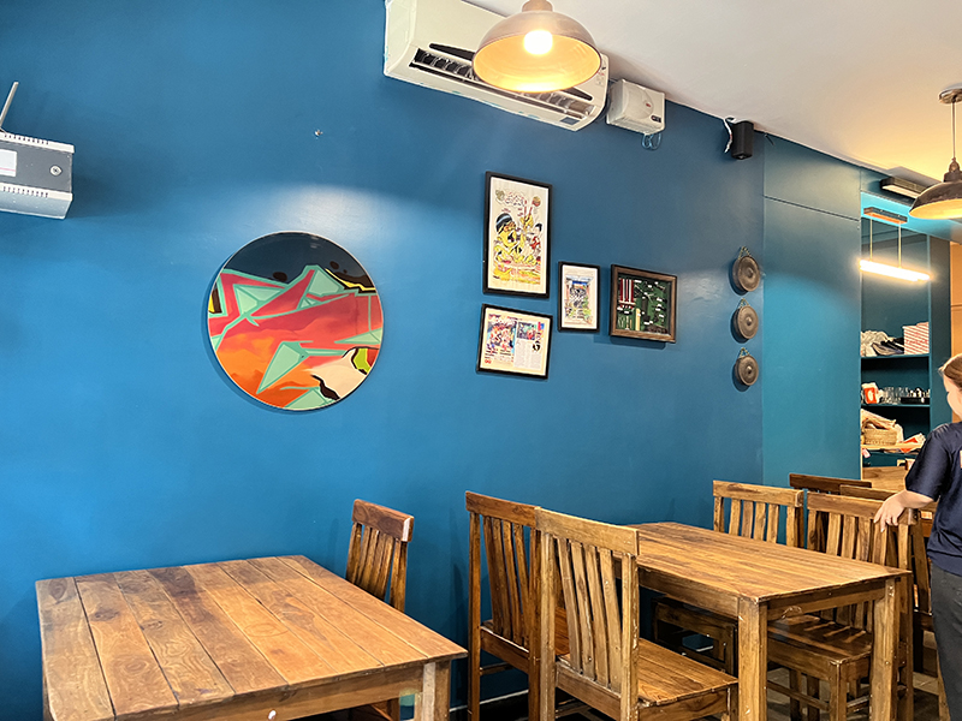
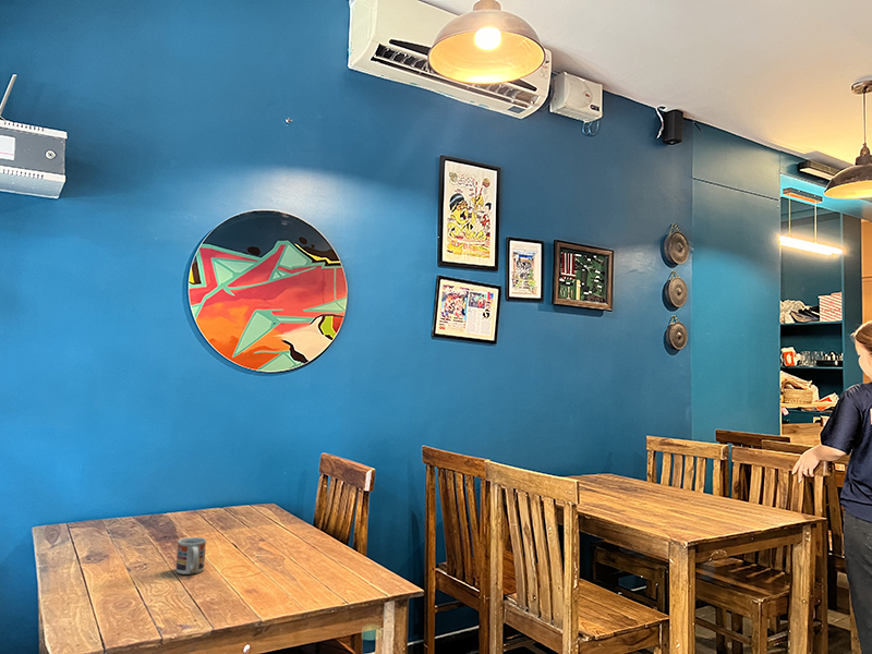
+ cup [175,536,207,576]
